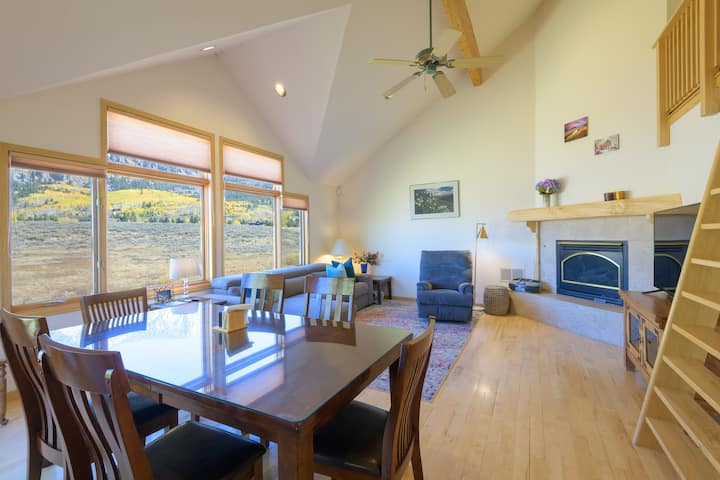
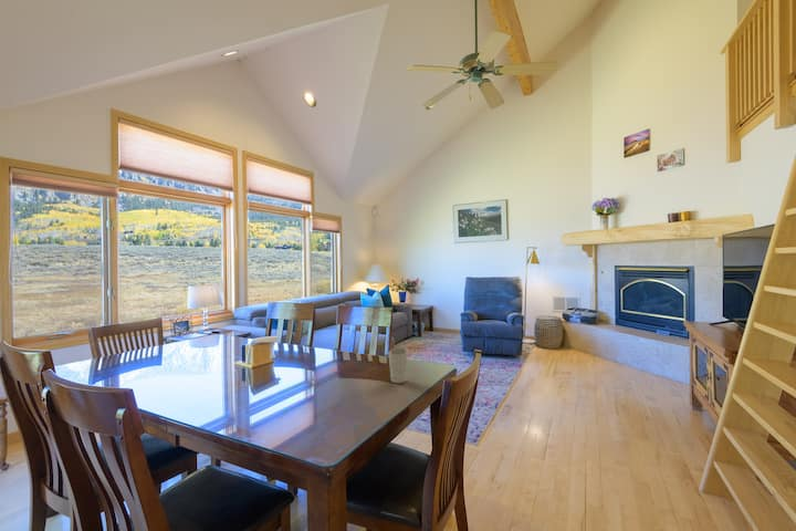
+ cup [388,346,409,384]
